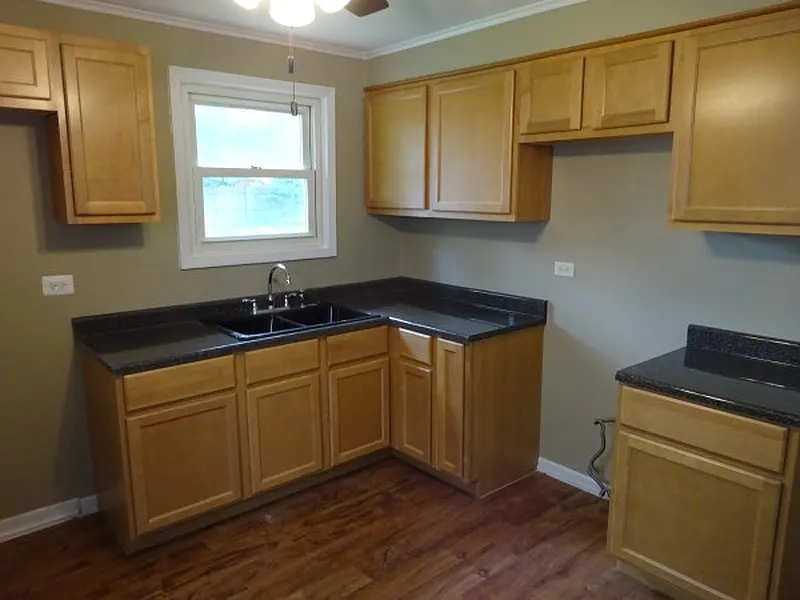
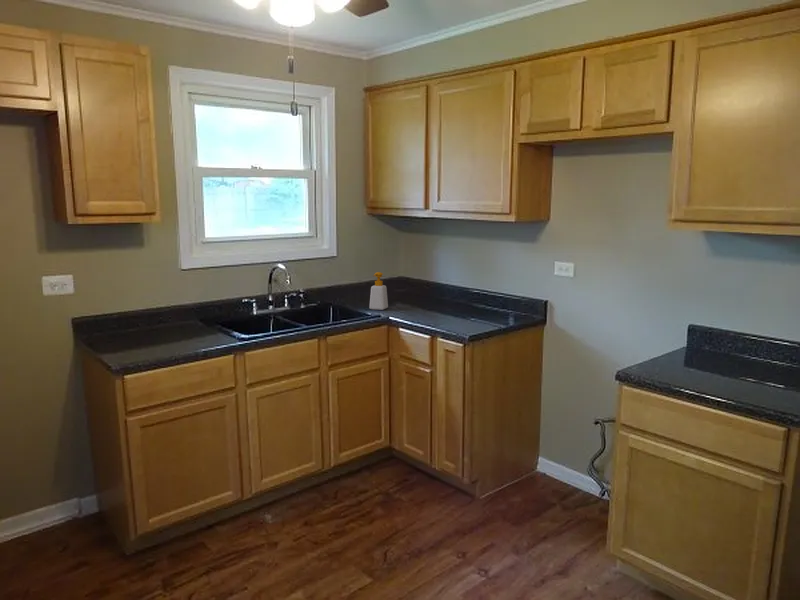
+ soap bottle [368,271,389,311]
